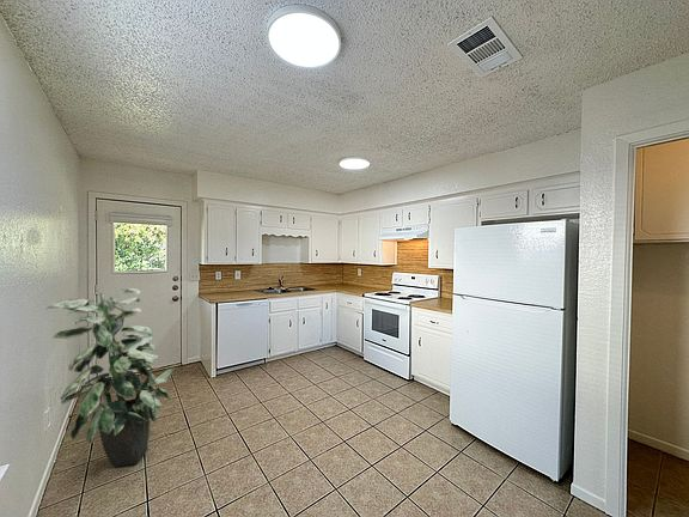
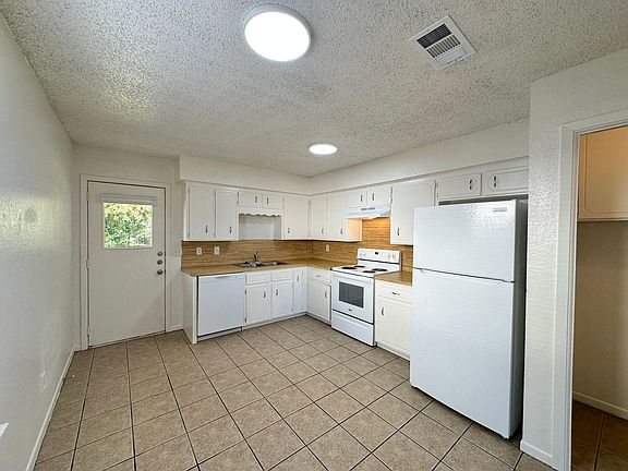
- indoor plant [45,287,176,469]
